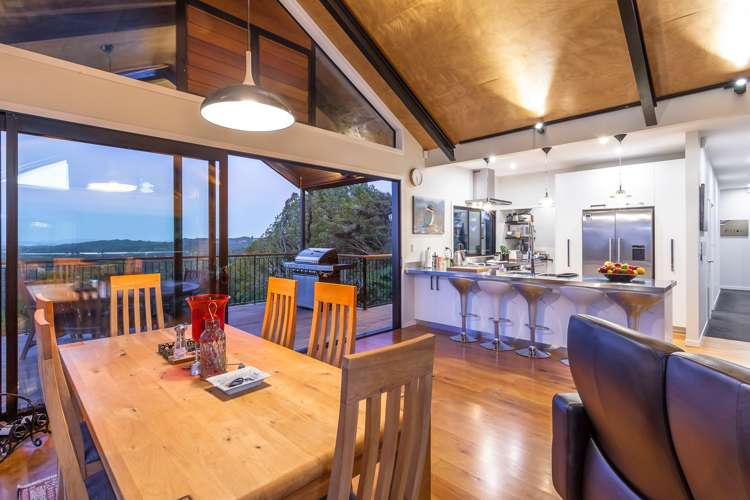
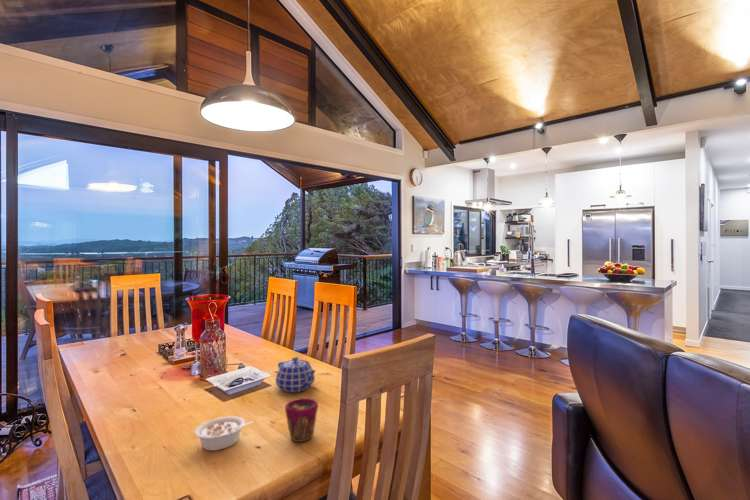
+ teapot [275,356,317,393]
+ cup [284,397,319,443]
+ legume [193,415,254,452]
